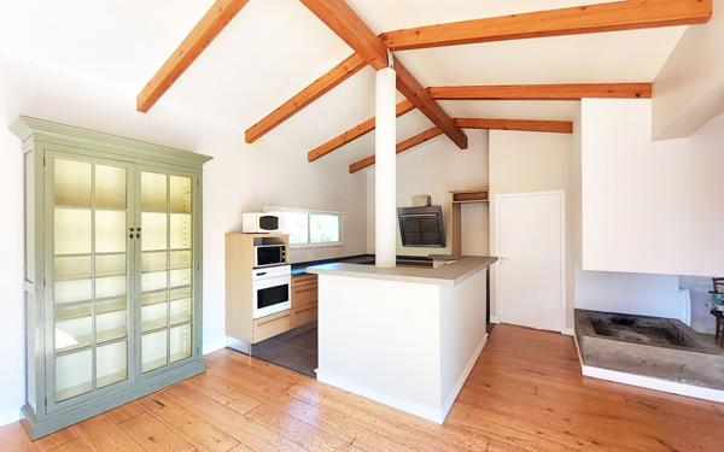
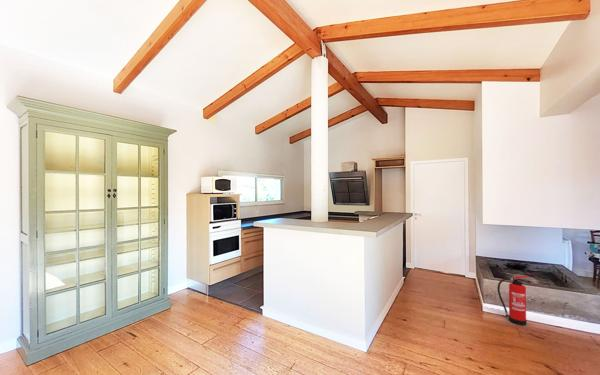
+ fire extinguisher [496,275,530,326]
